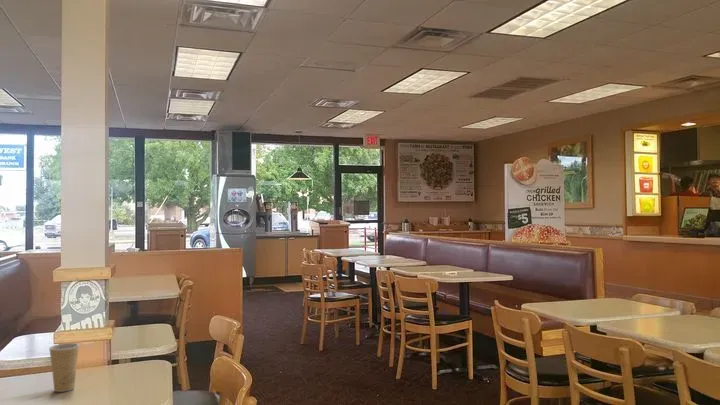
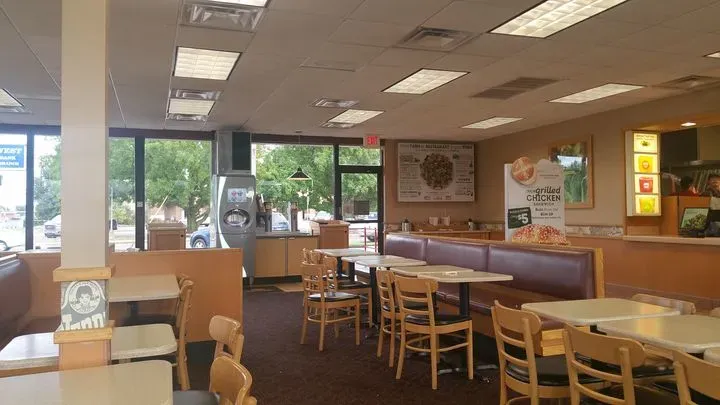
- paper cup [48,342,80,393]
